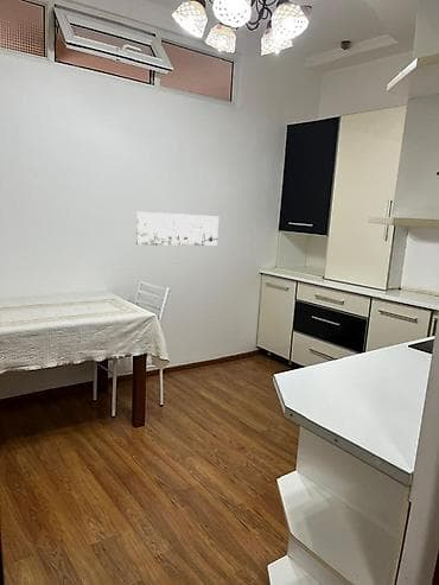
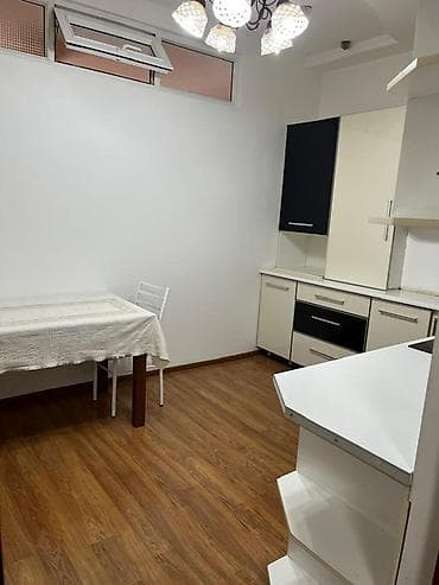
- wall art [135,211,220,247]
